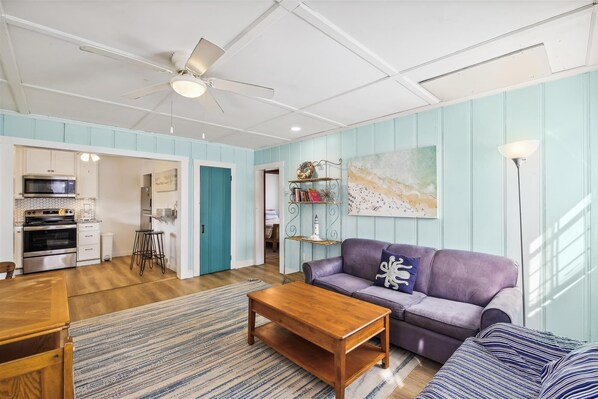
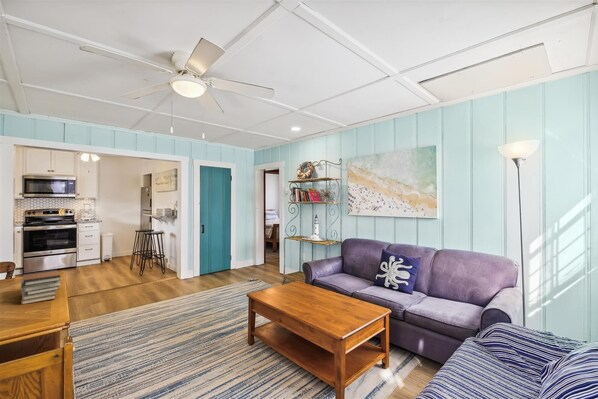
+ book stack [20,269,62,306]
